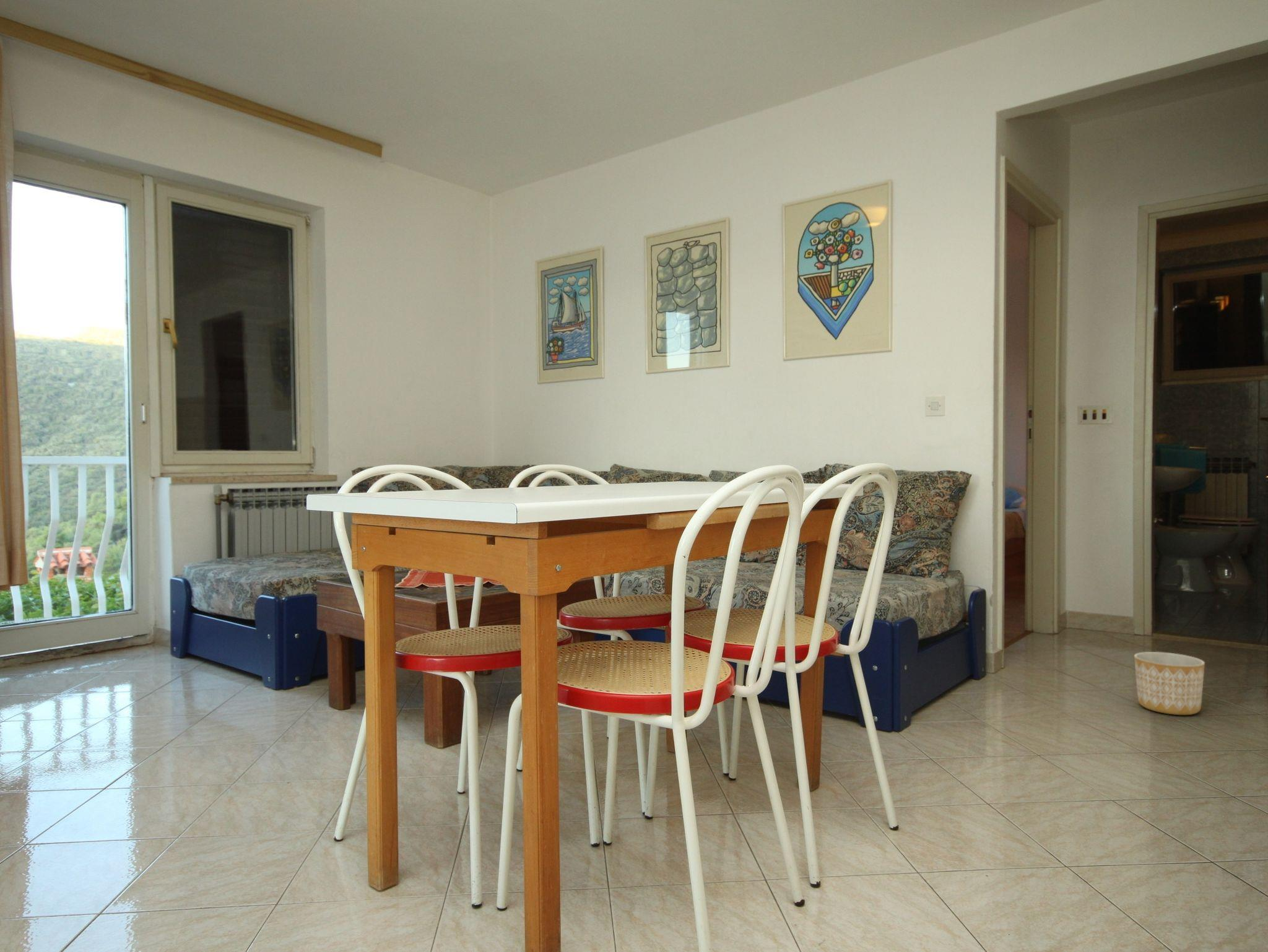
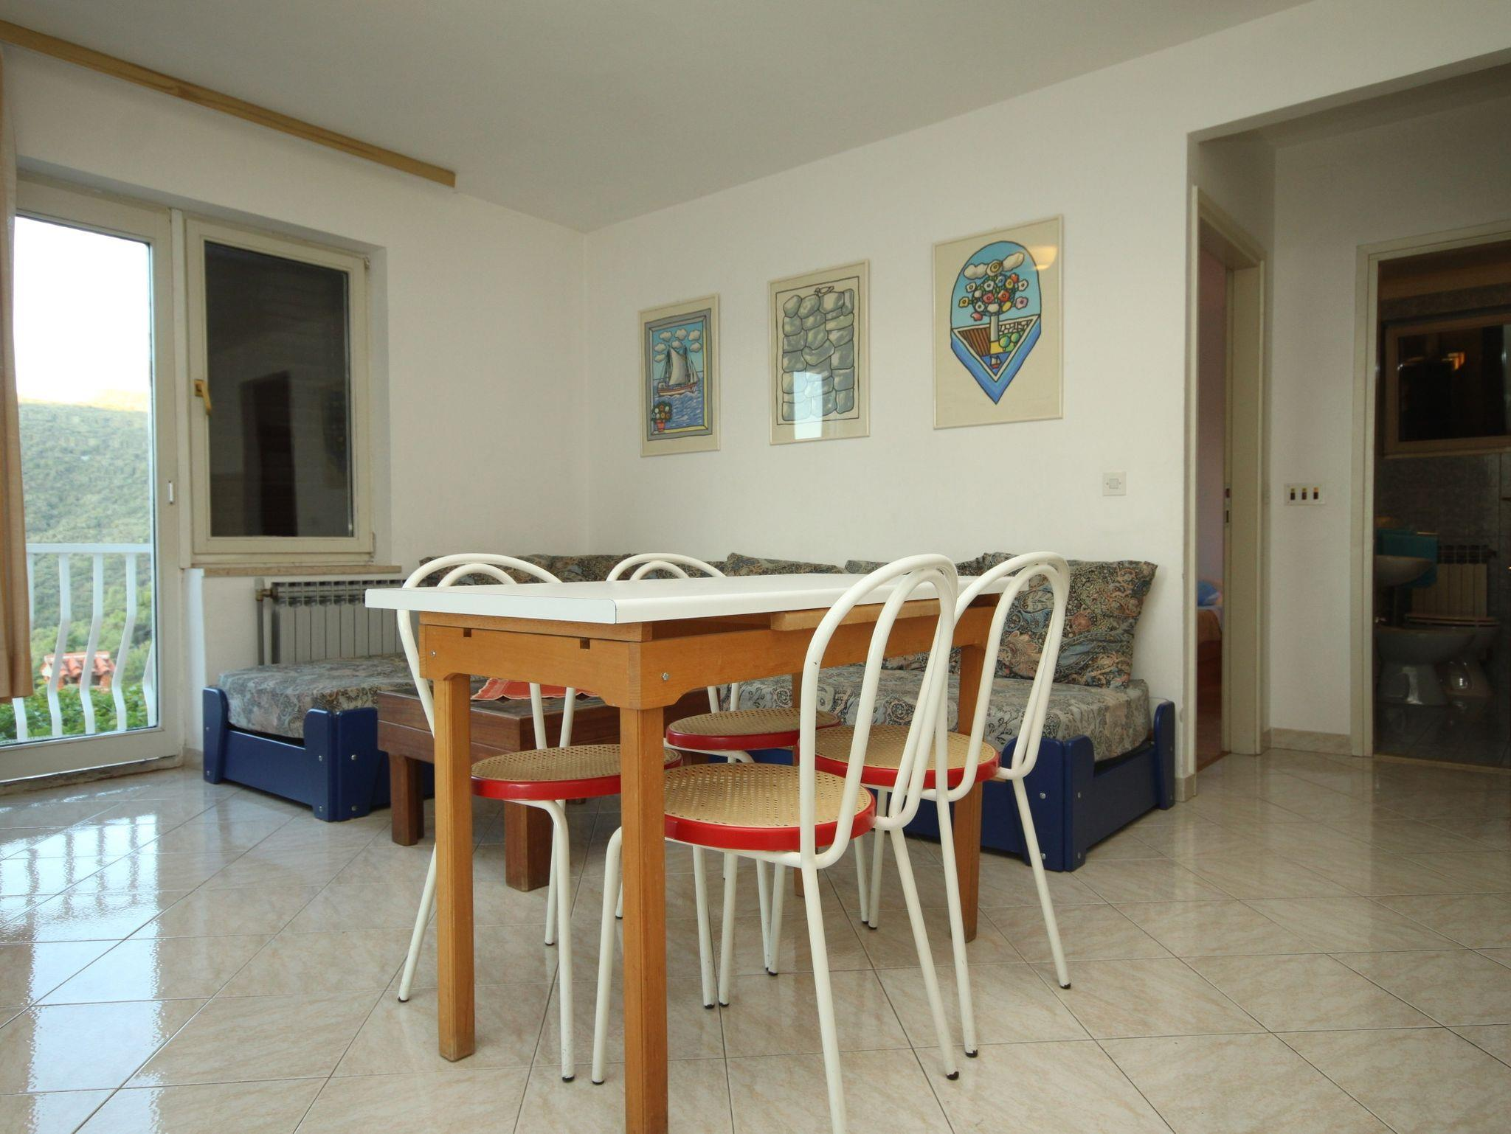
- planter [1134,651,1205,716]
